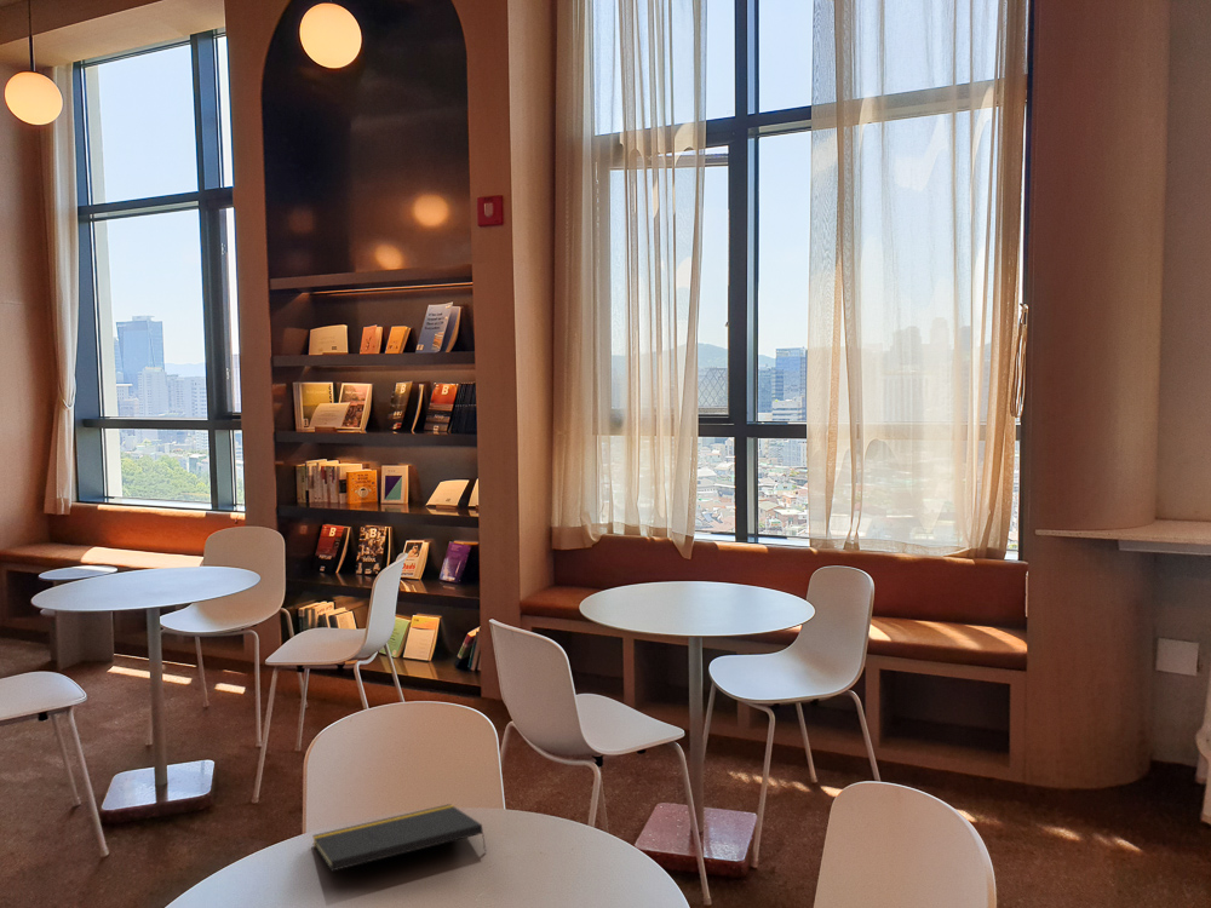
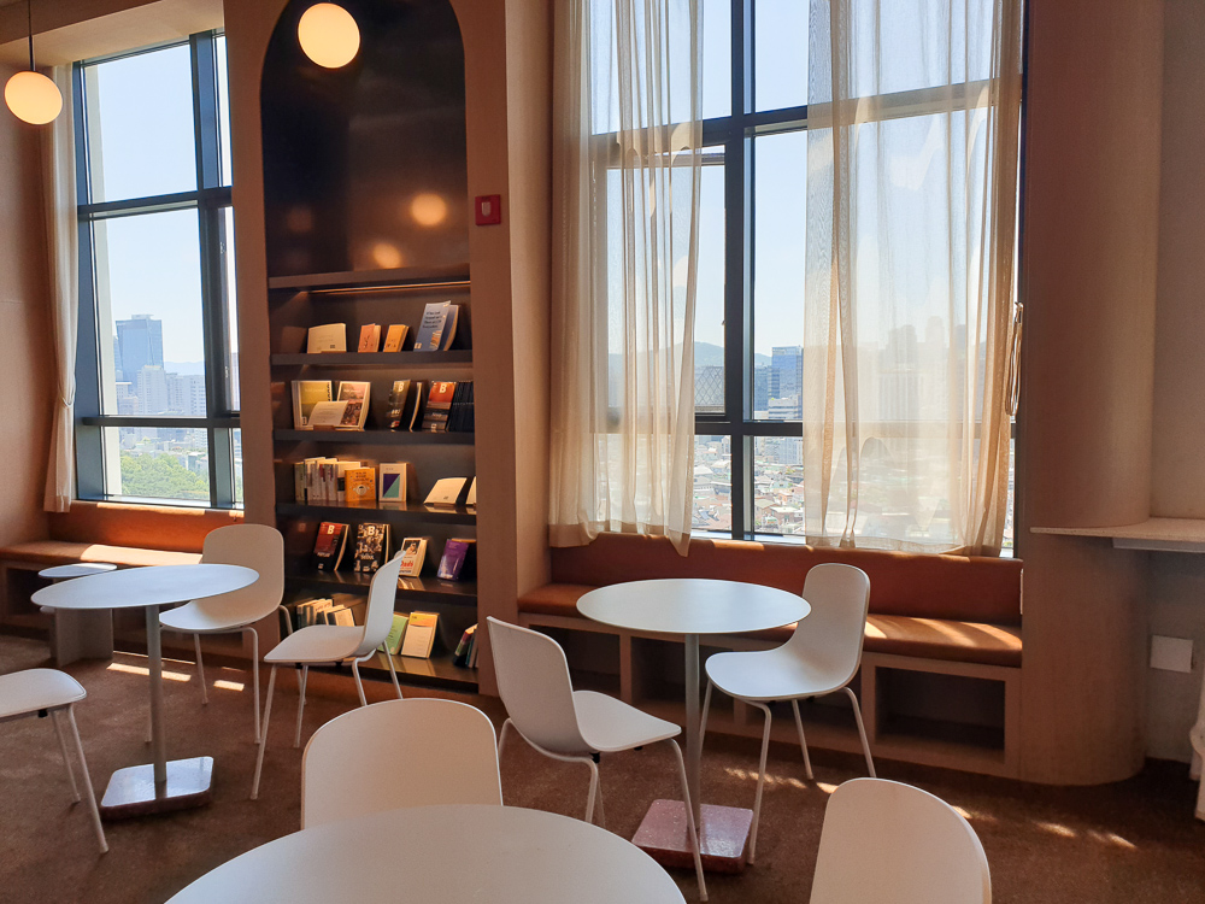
- notepad [311,803,488,873]
